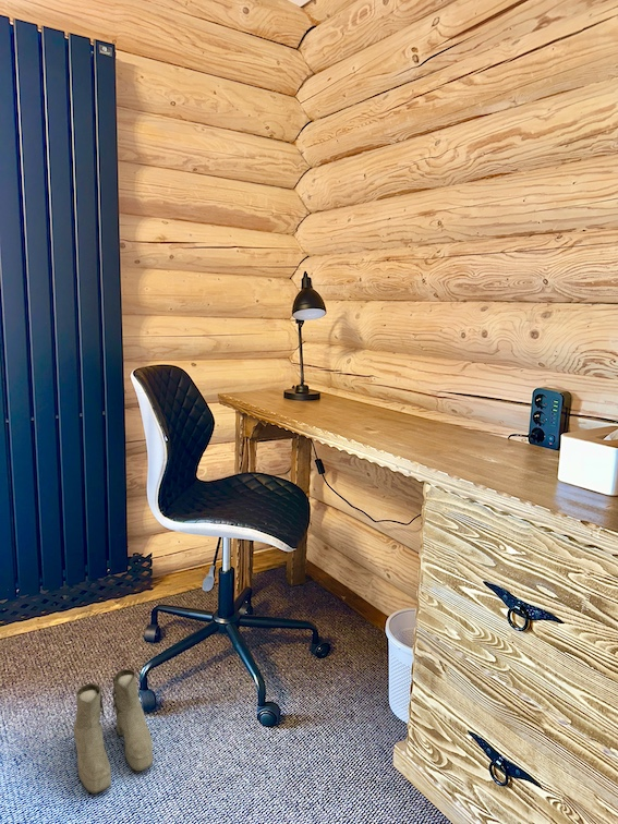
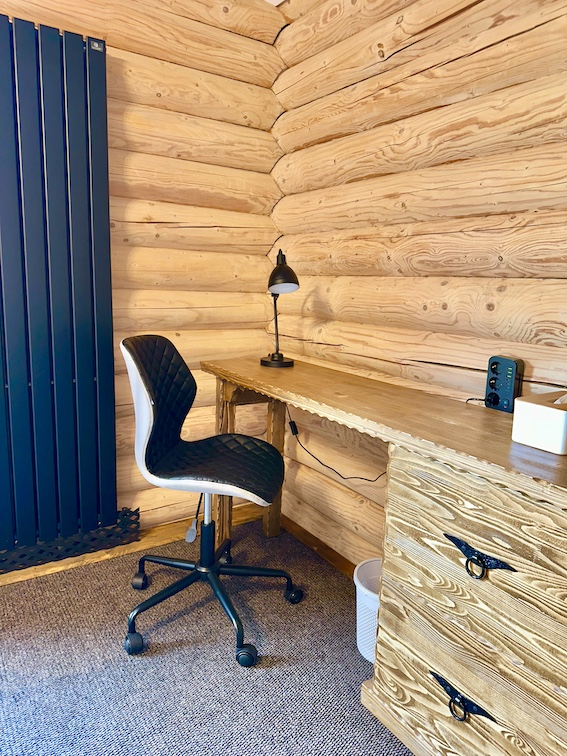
- boots [73,668,154,795]
